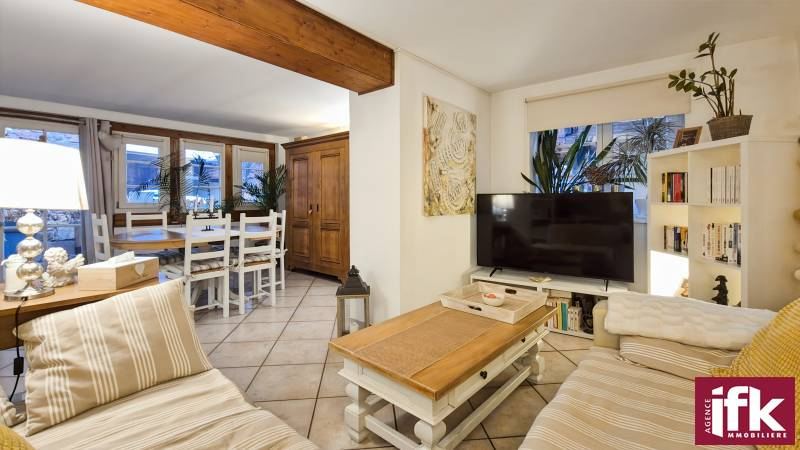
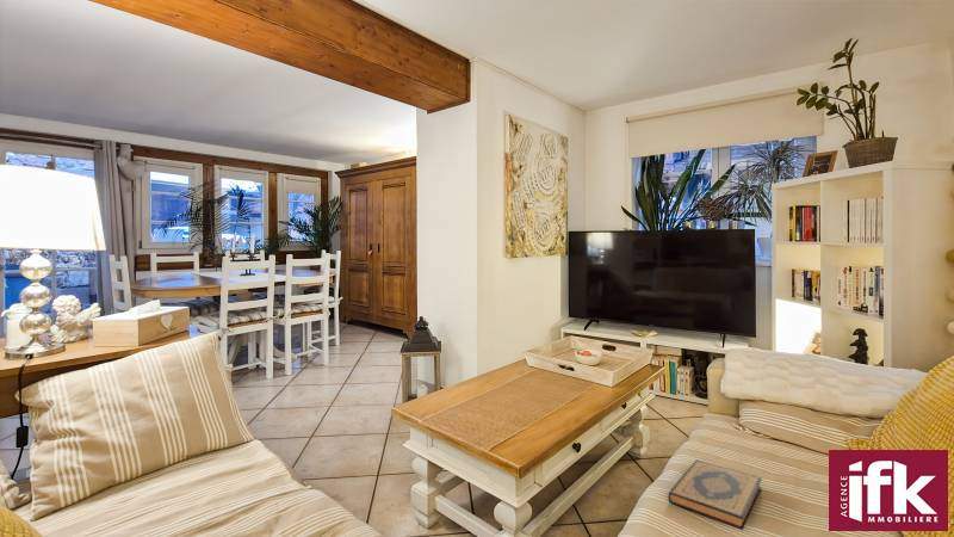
+ hardback book [667,458,763,531]
